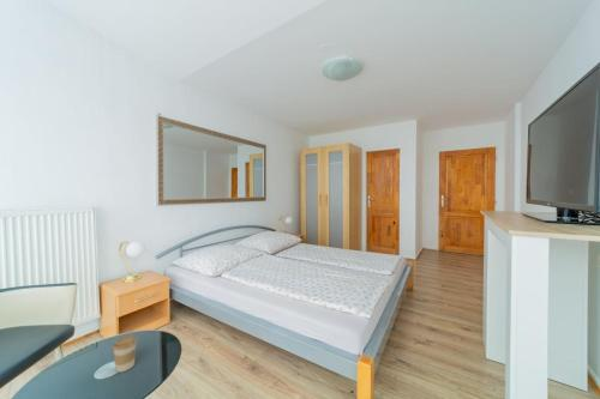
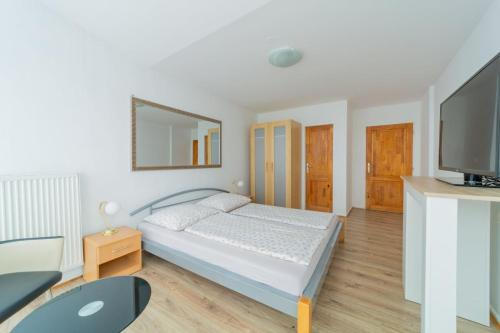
- coffee cup [110,335,138,374]
